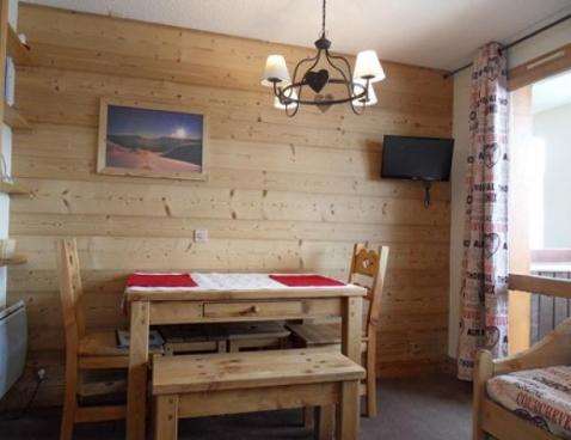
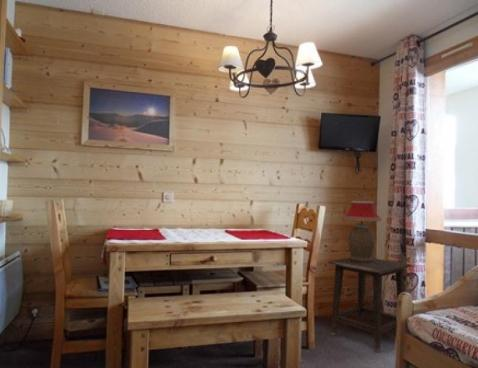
+ side table [327,257,412,353]
+ table lamp [342,200,383,262]
